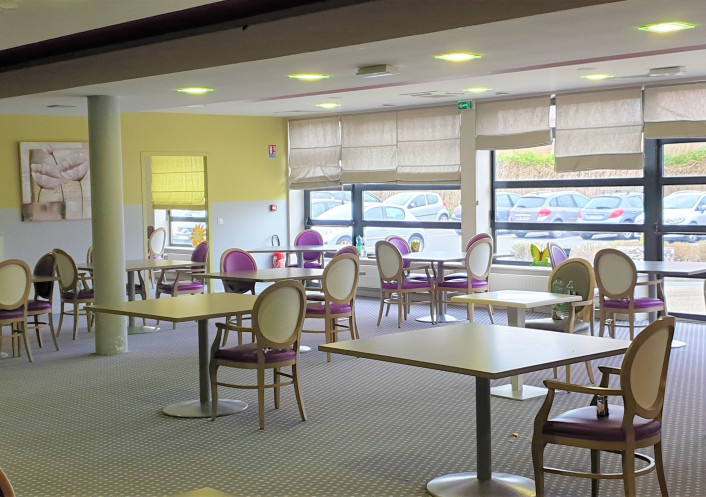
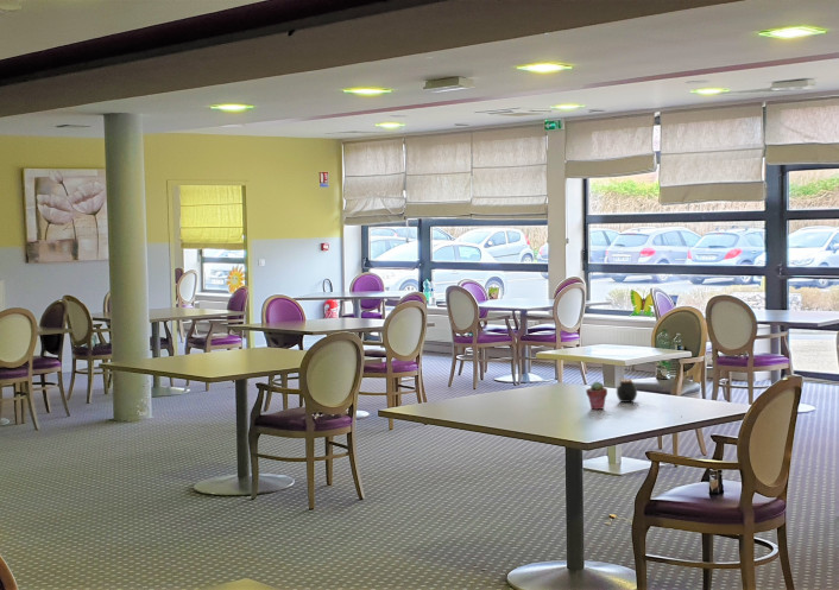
+ jar [616,378,638,404]
+ potted succulent [585,380,608,411]
